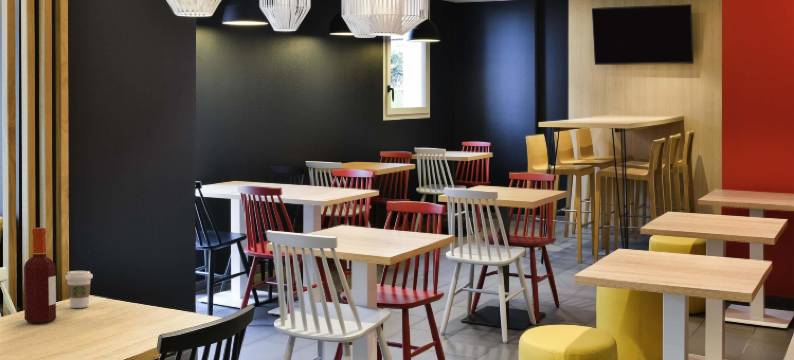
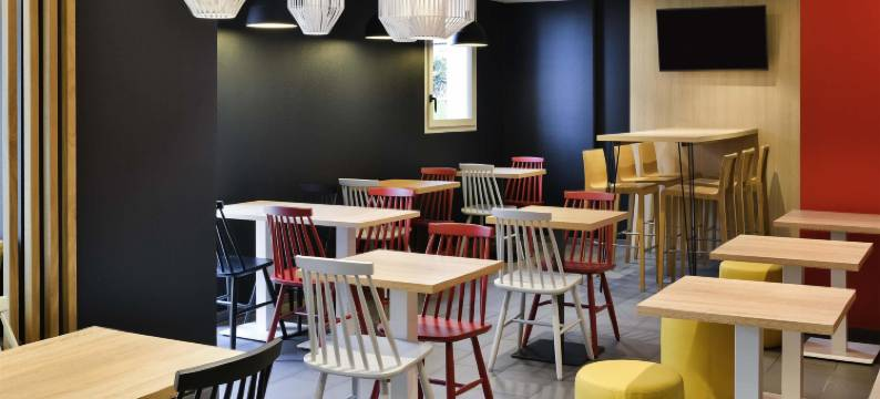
- bottle [23,227,57,324]
- coffee cup [64,270,94,309]
